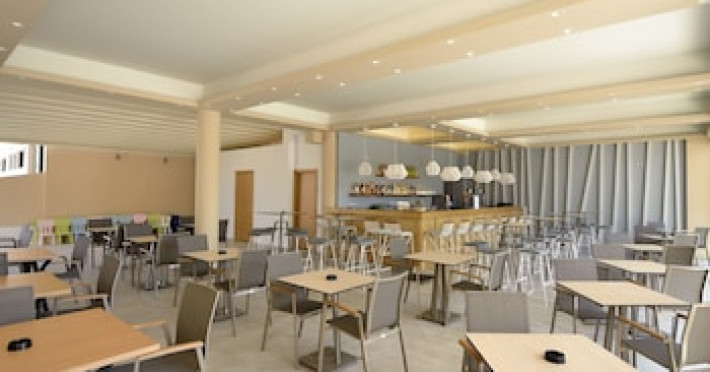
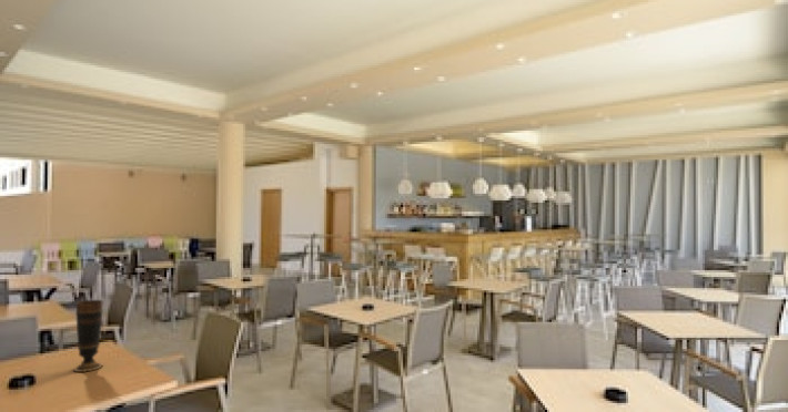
+ vase [72,299,104,373]
